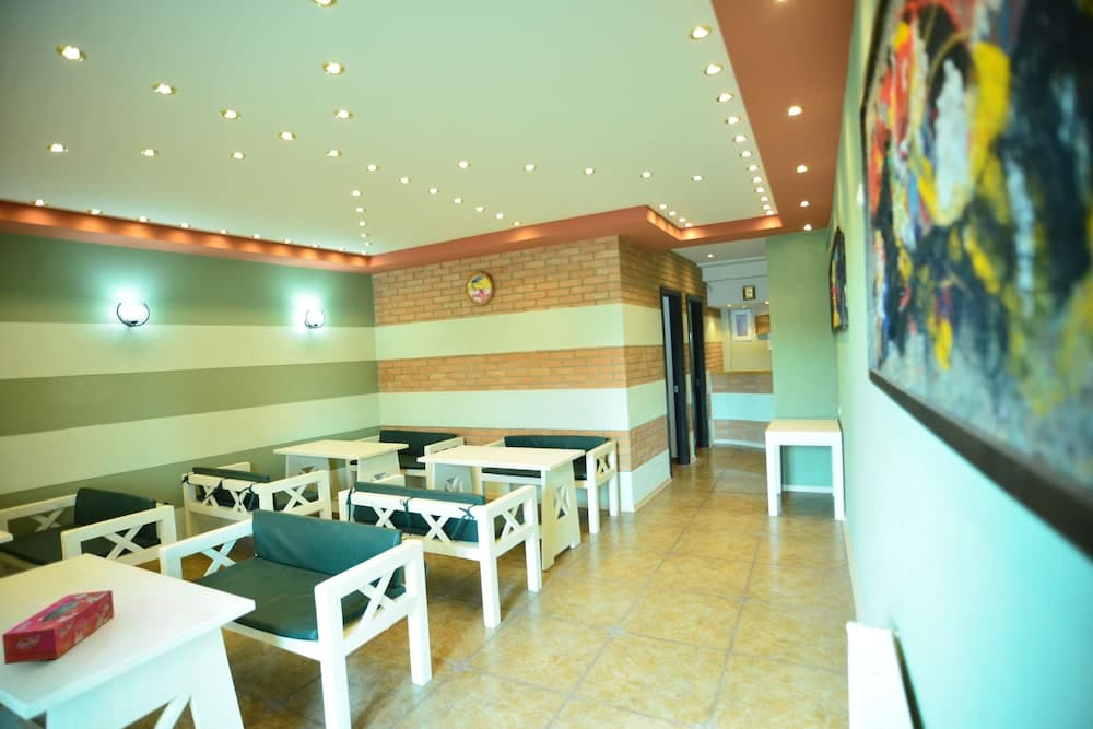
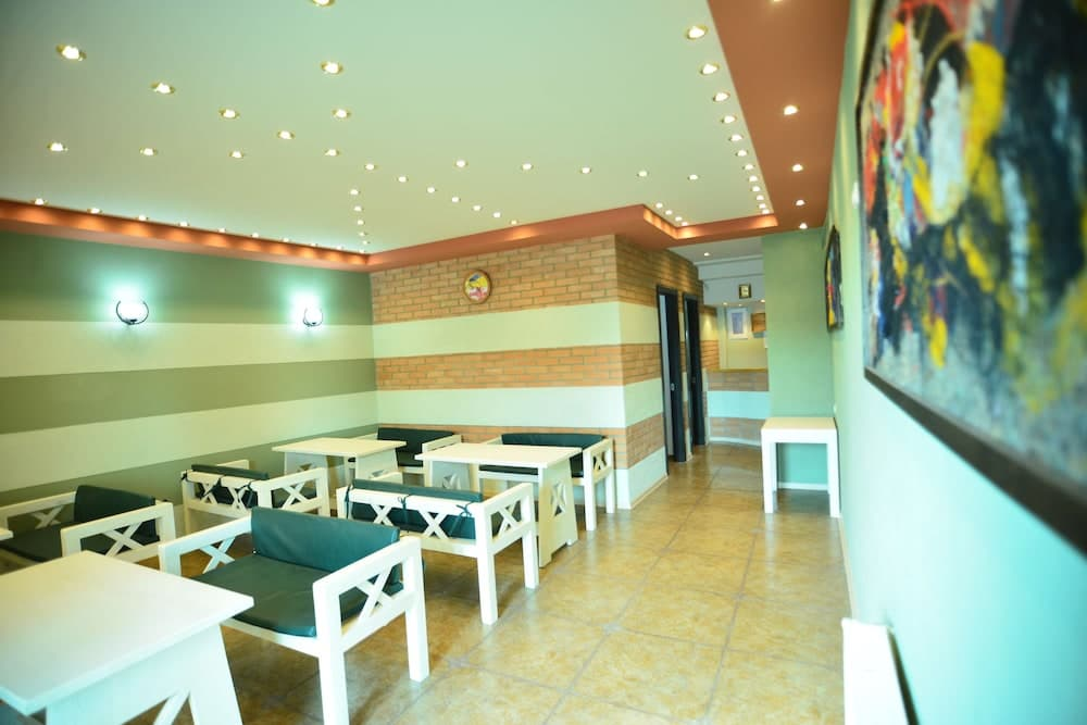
- tissue box [1,589,115,666]
